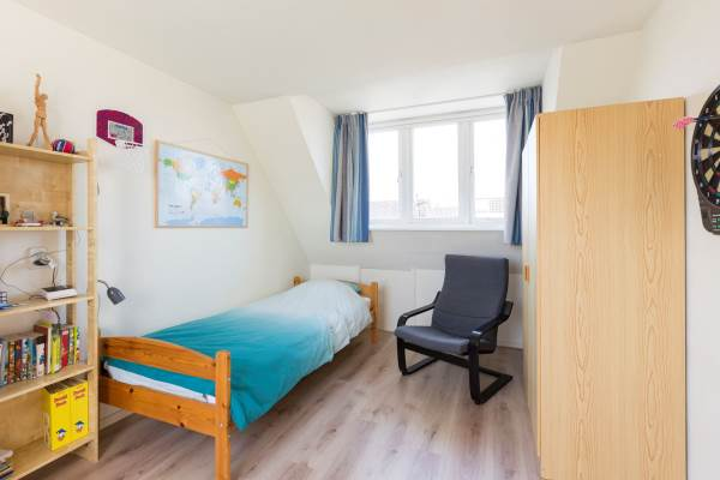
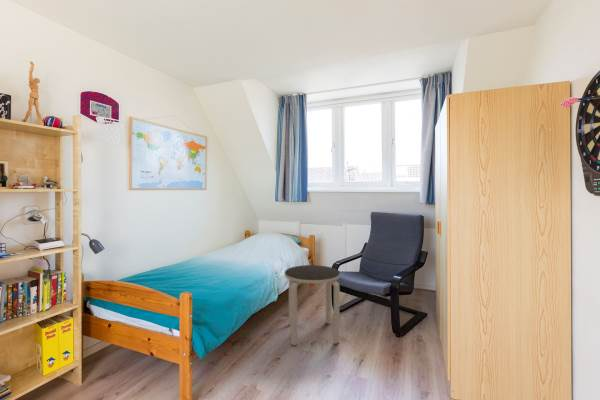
+ side table [284,264,341,347]
